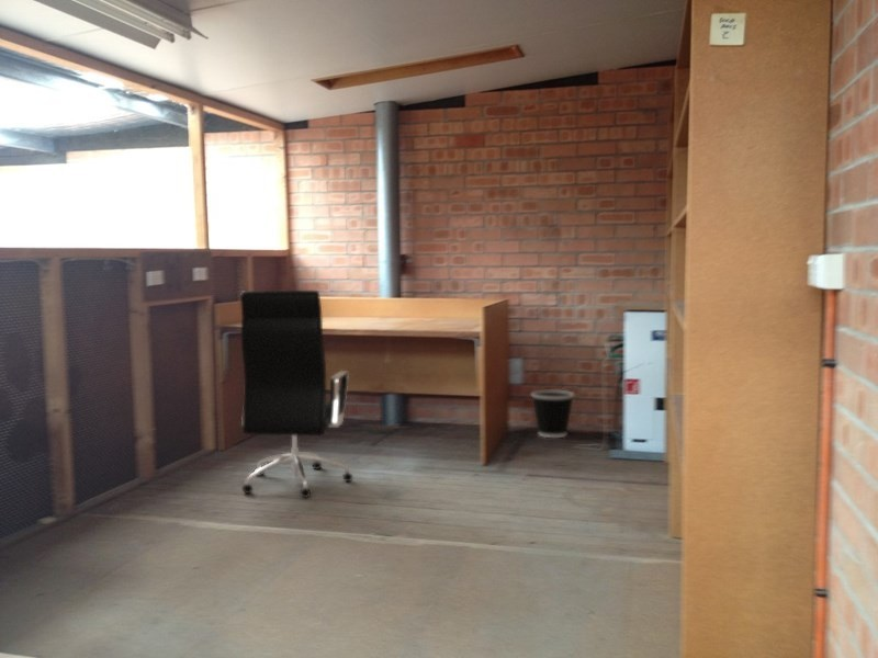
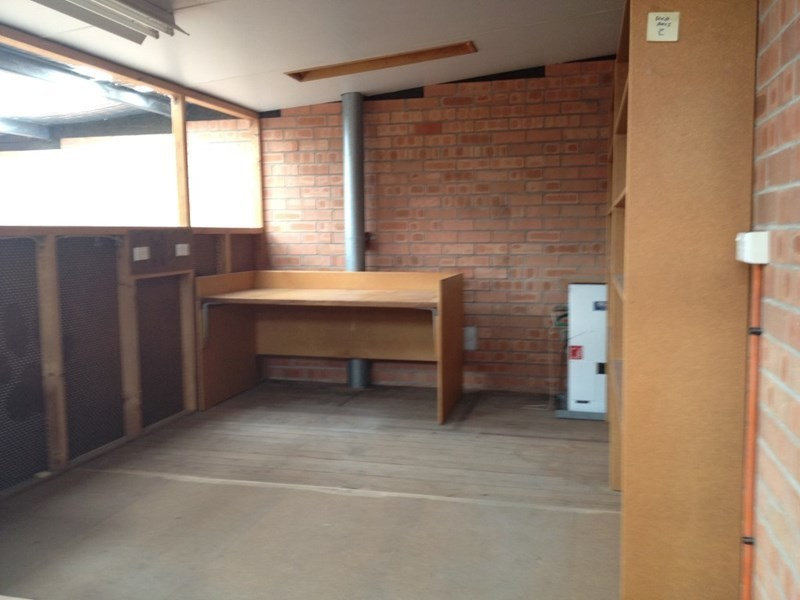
- wastebasket [530,389,575,439]
- office chair [239,290,353,499]
